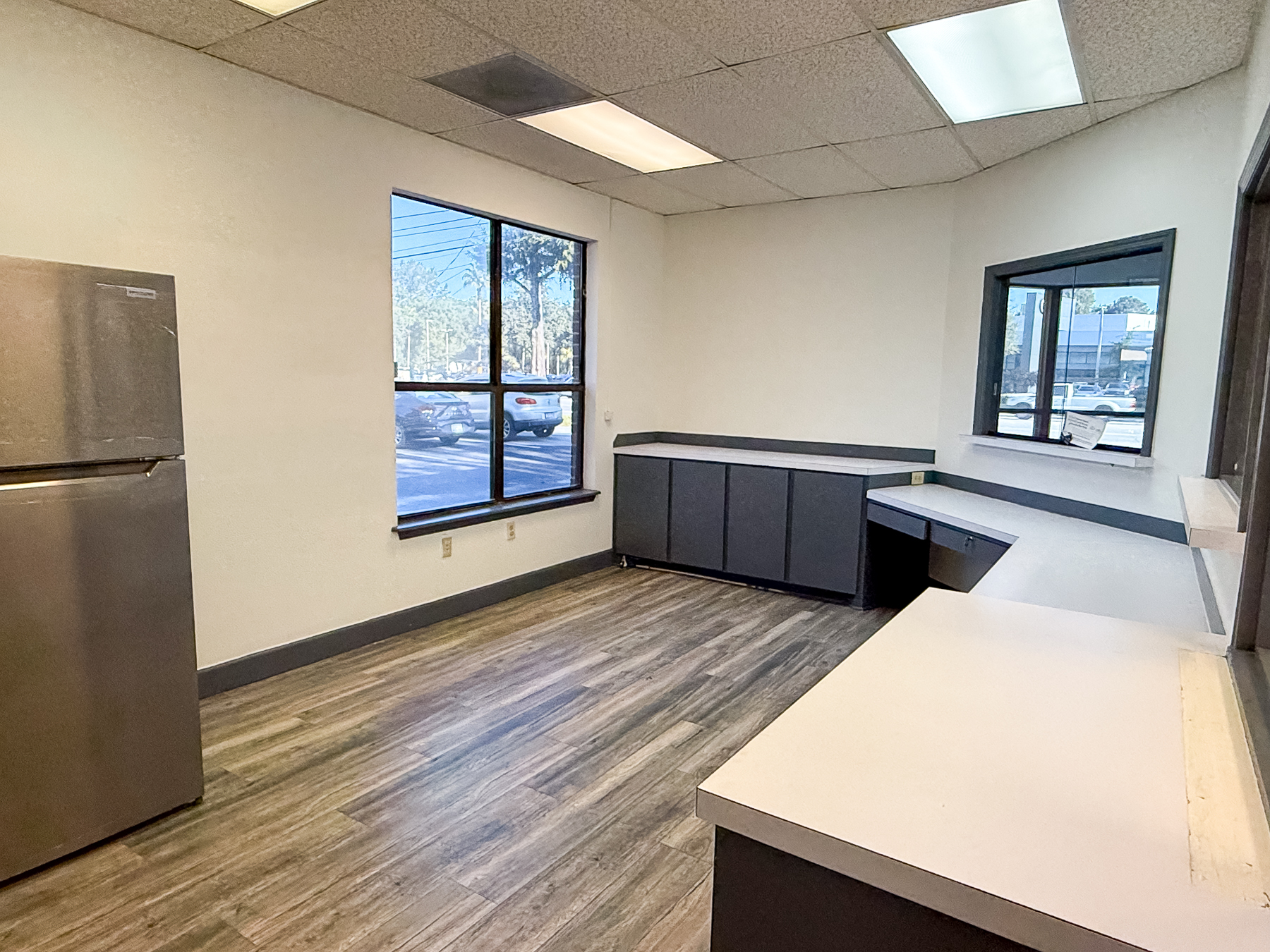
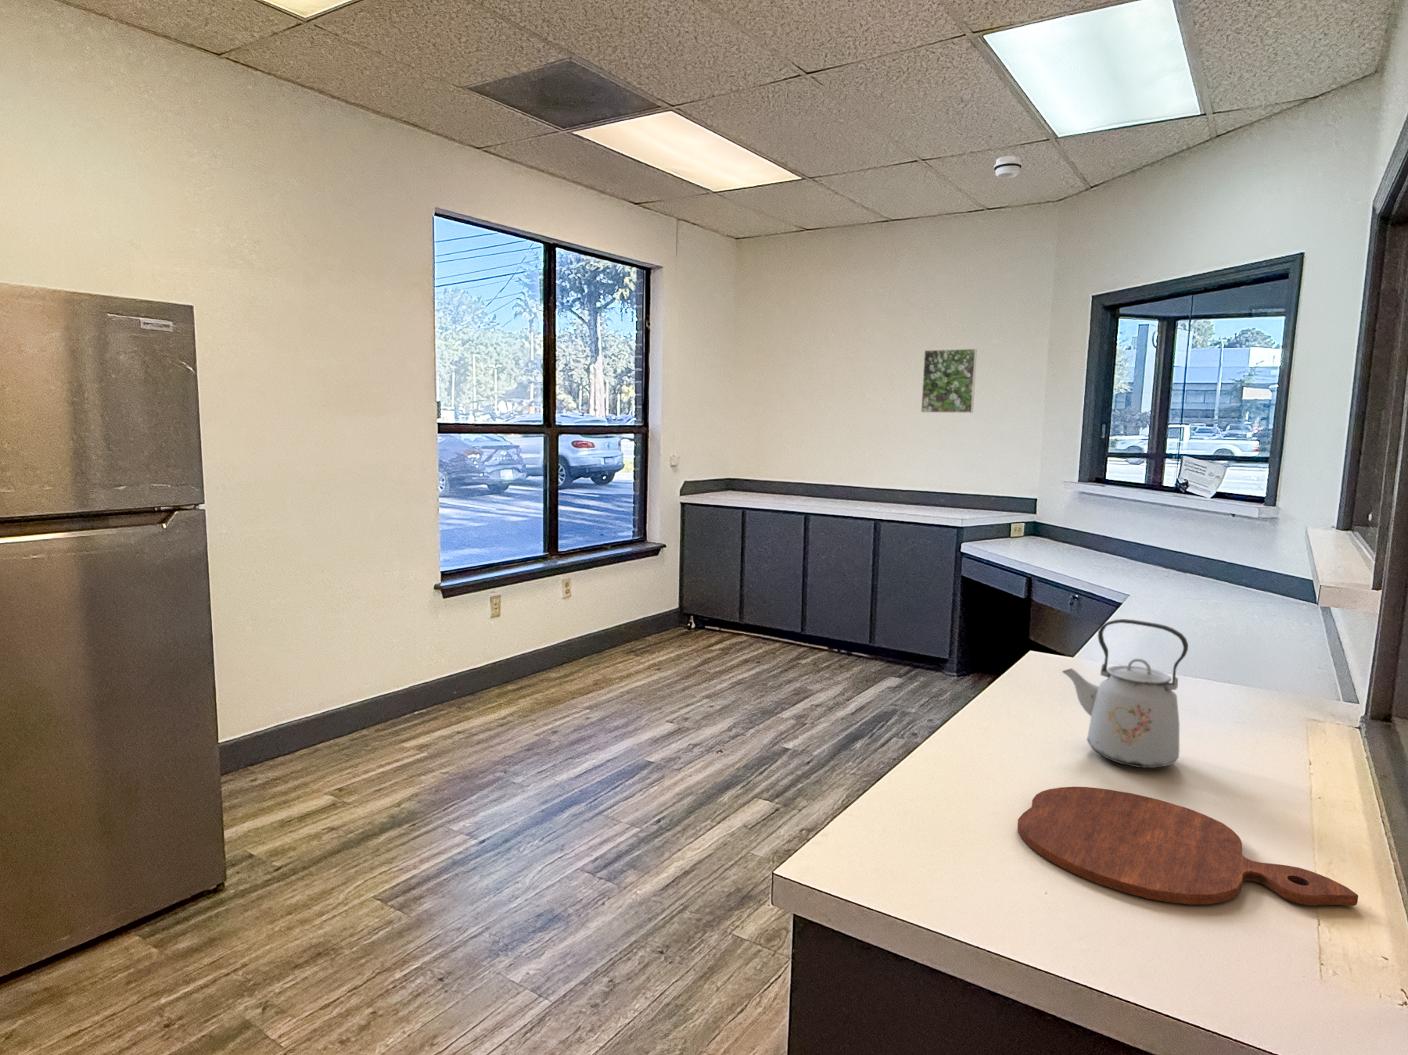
+ cutting board [1017,786,1359,907]
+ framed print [920,348,978,414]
+ kettle [1061,618,1188,769]
+ smoke detector [993,155,1022,178]
